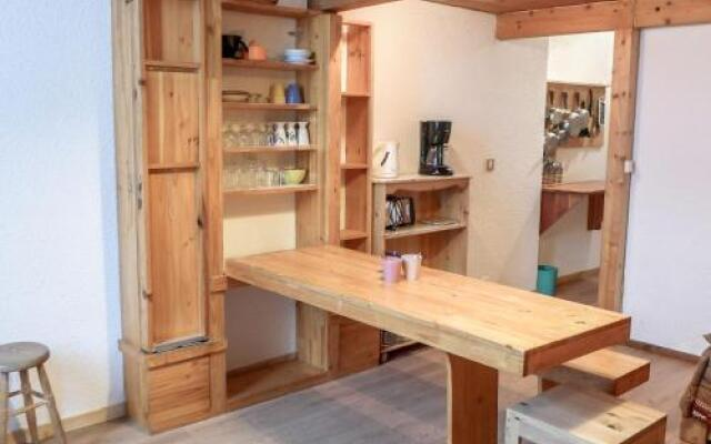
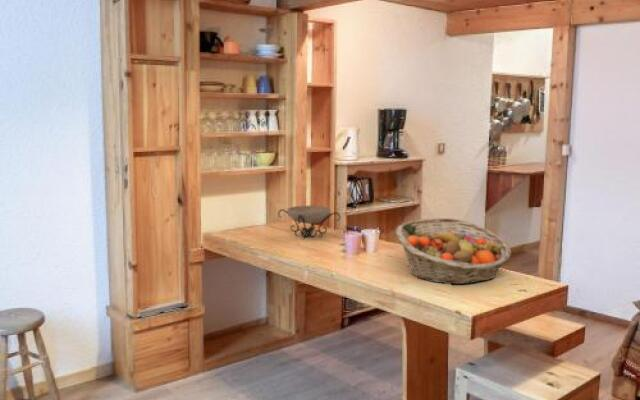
+ decorative bowl [277,205,341,240]
+ fruit basket [395,217,512,285]
